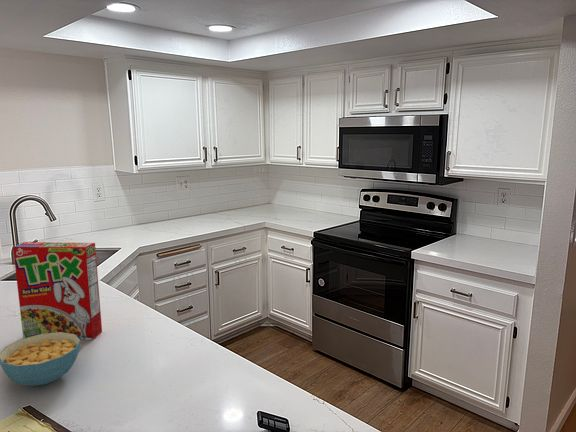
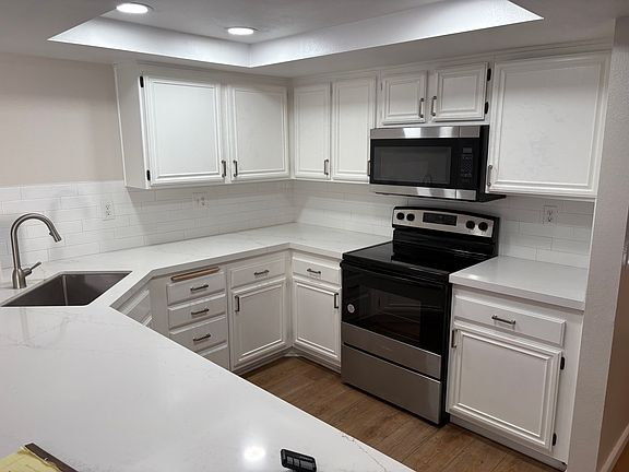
- cereal box [12,241,103,341]
- cereal bowl [0,332,82,387]
